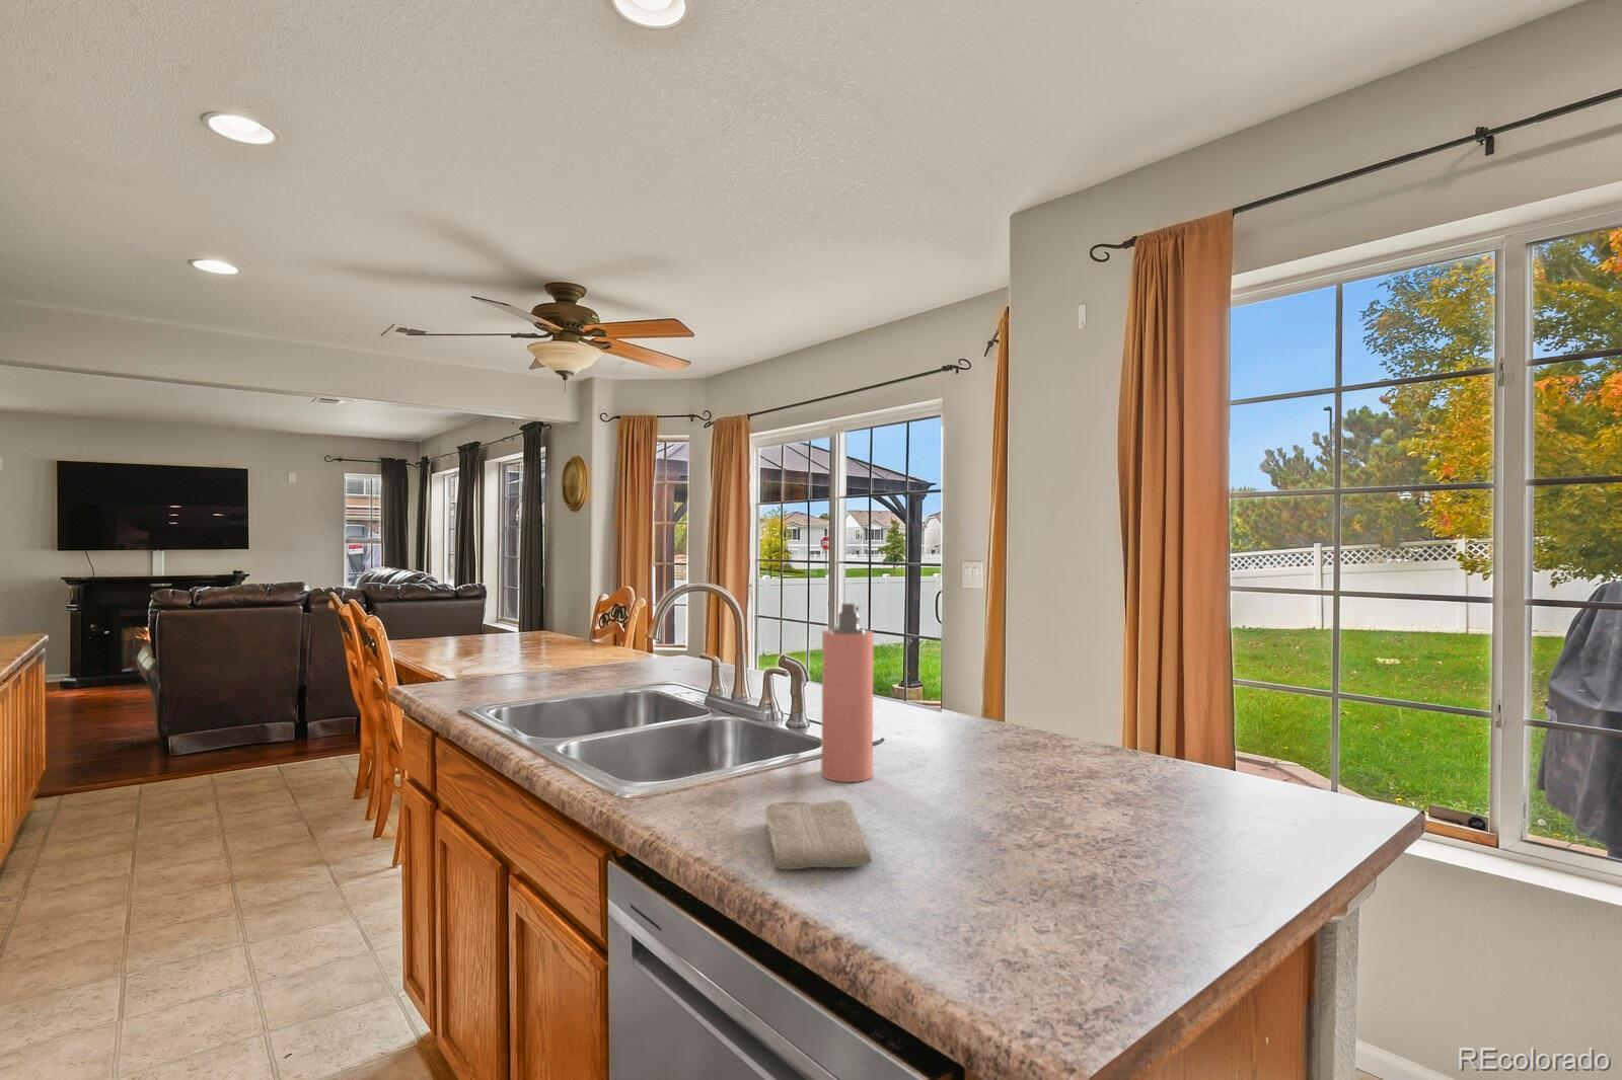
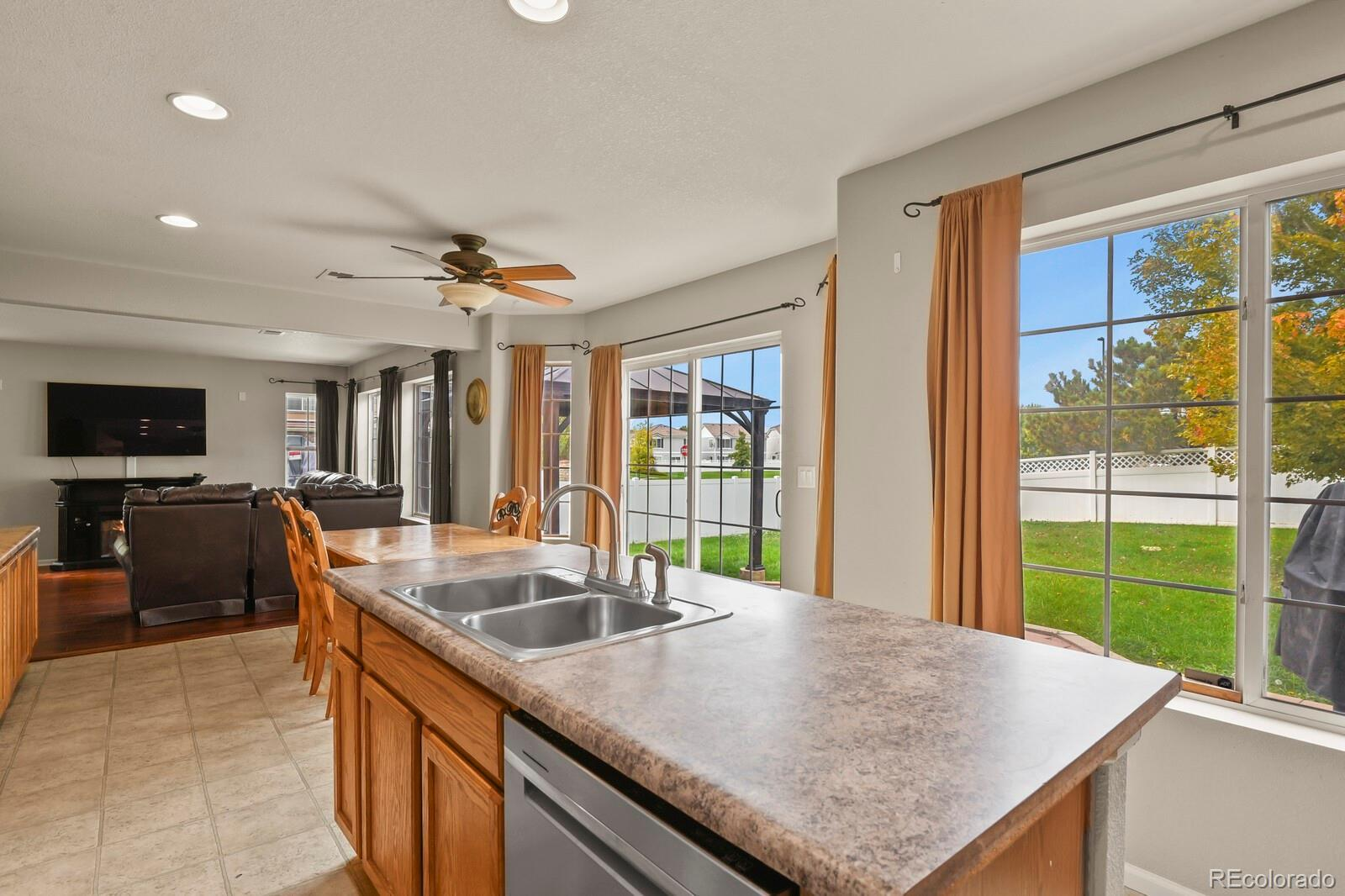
- spray bottle [820,601,874,783]
- washcloth [765,799,874,870]
